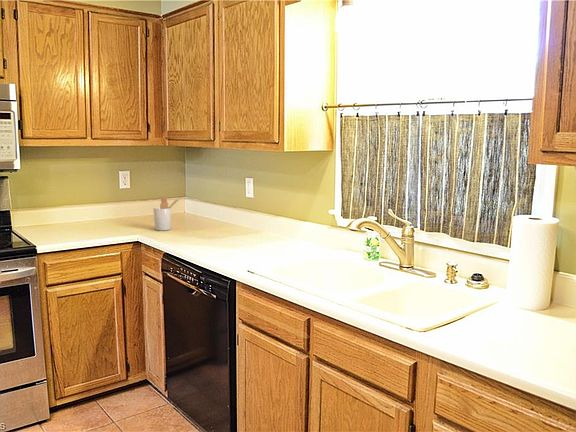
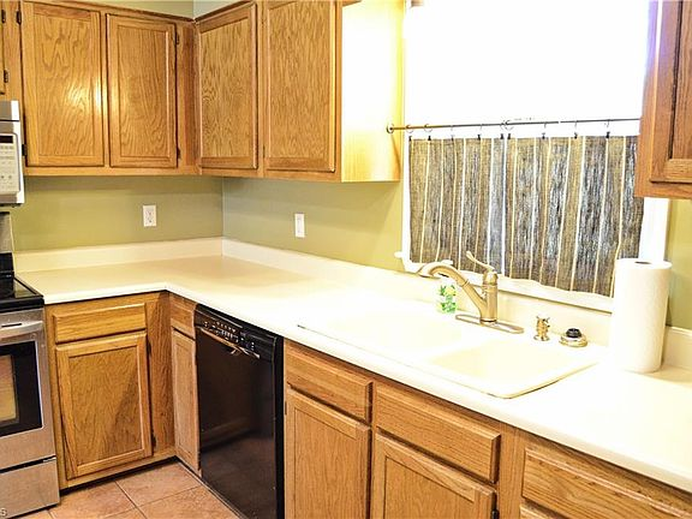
- utensil holder [152,195,180,231]
